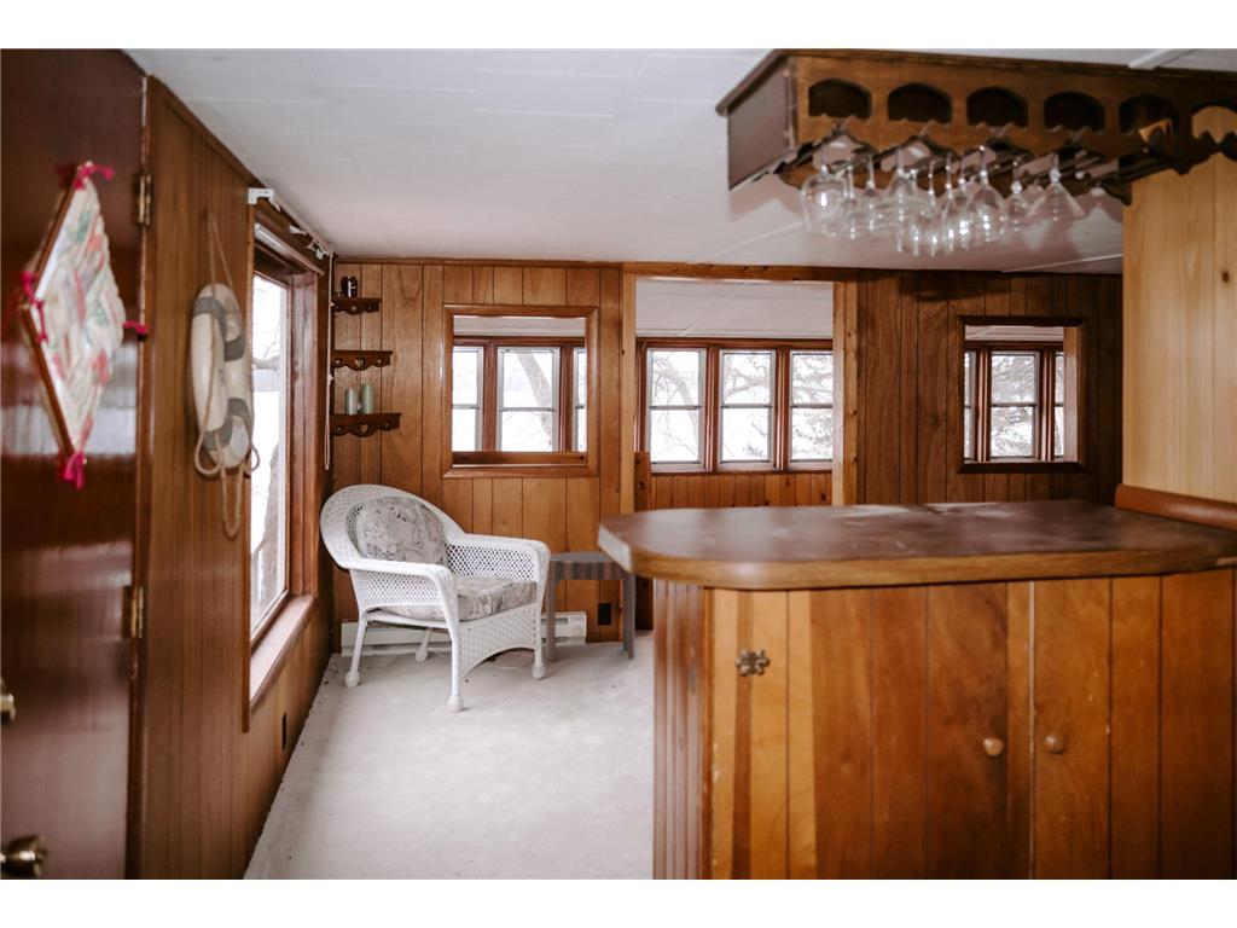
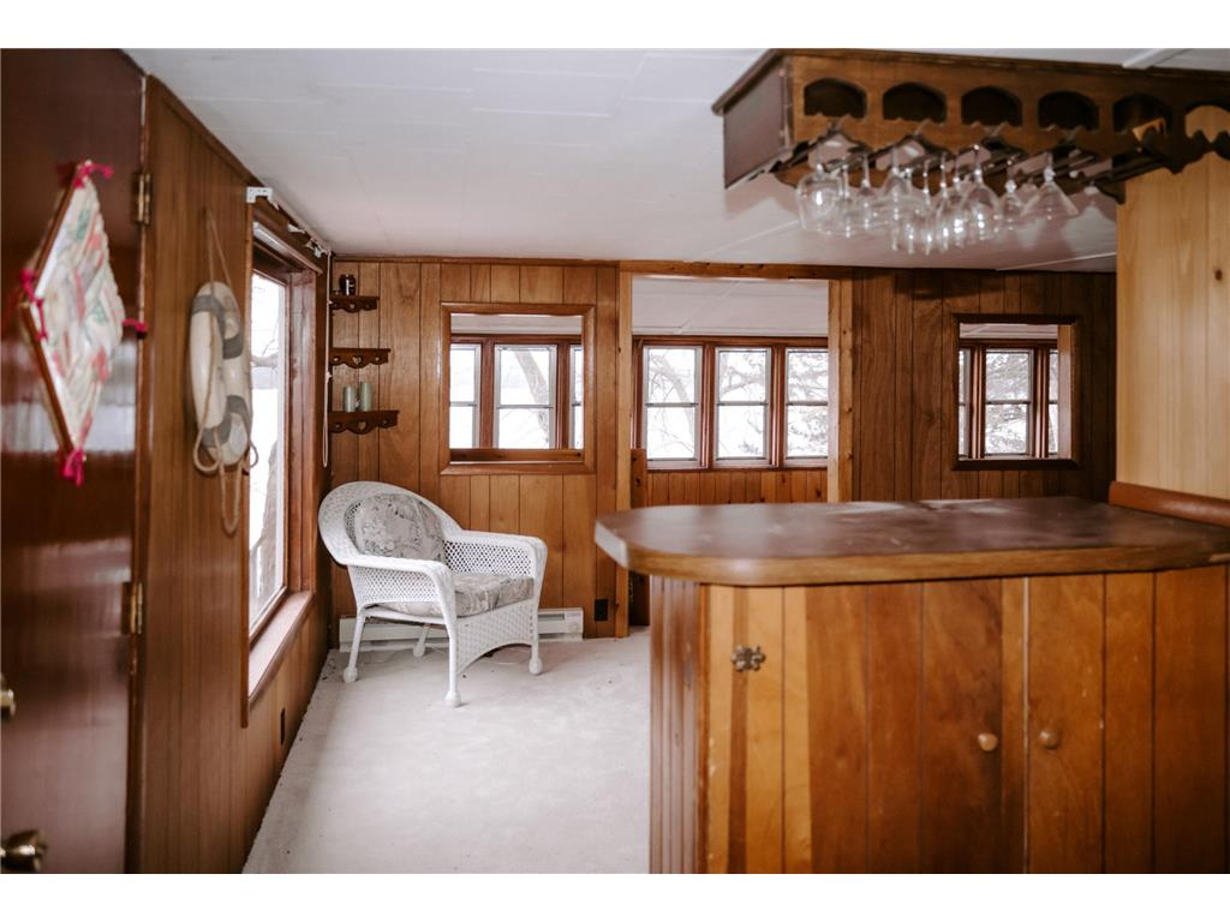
- side table [545,551,635,662]
